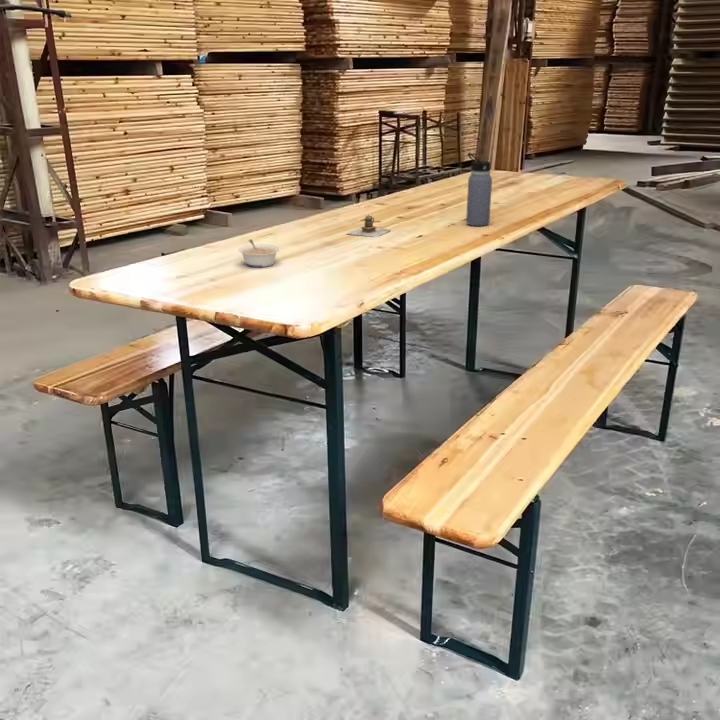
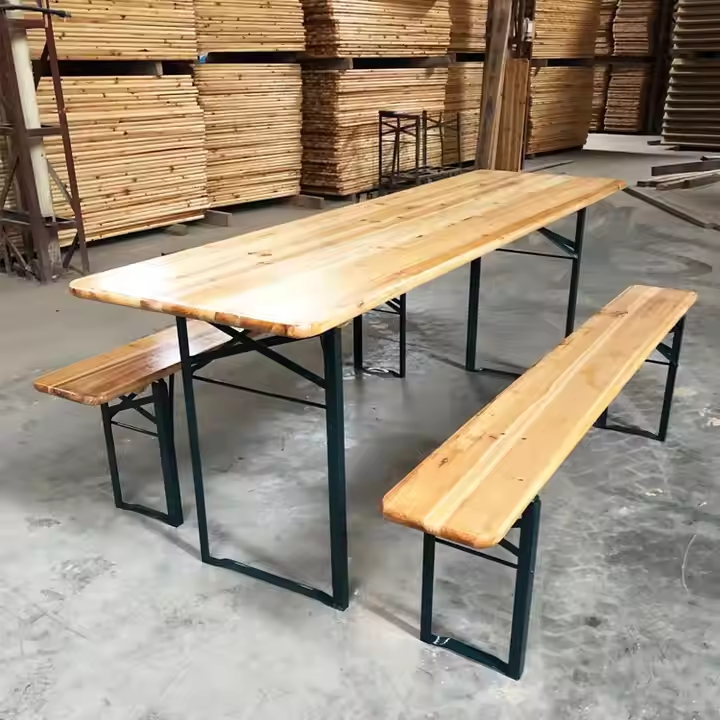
- teapot [346,214,391,238]
- legume [238,238,280,268]
- water bottle [465,151,493,227]
